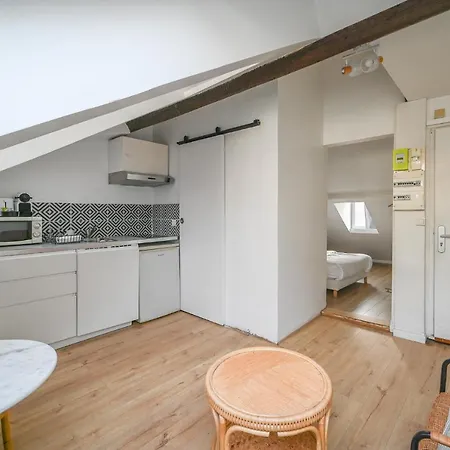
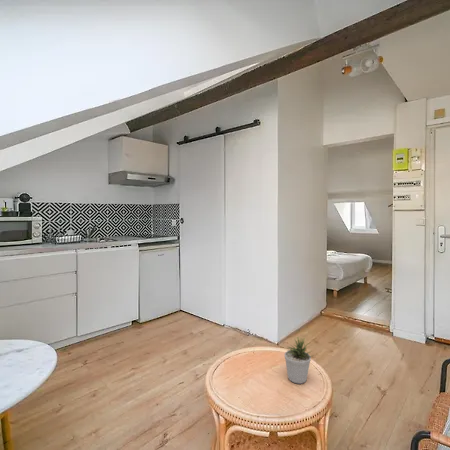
+ potted plant [283,338,313,384]
